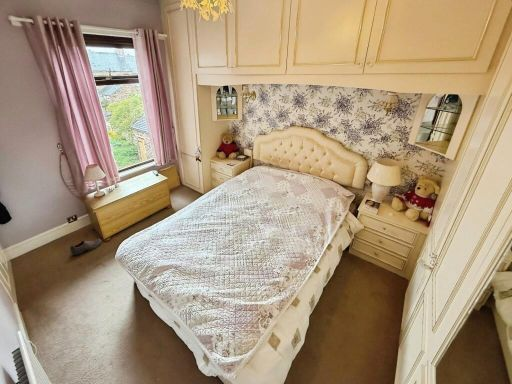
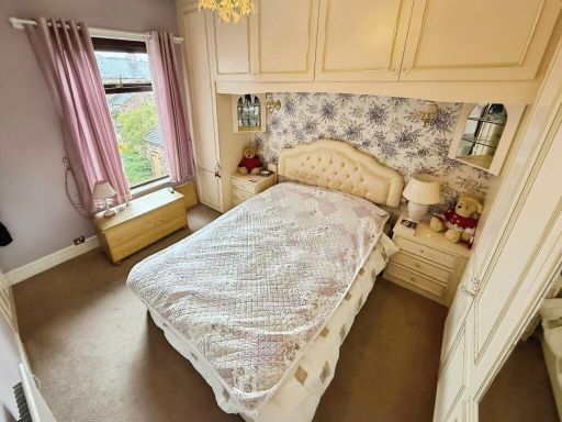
- shoe [69,238,102,256]
